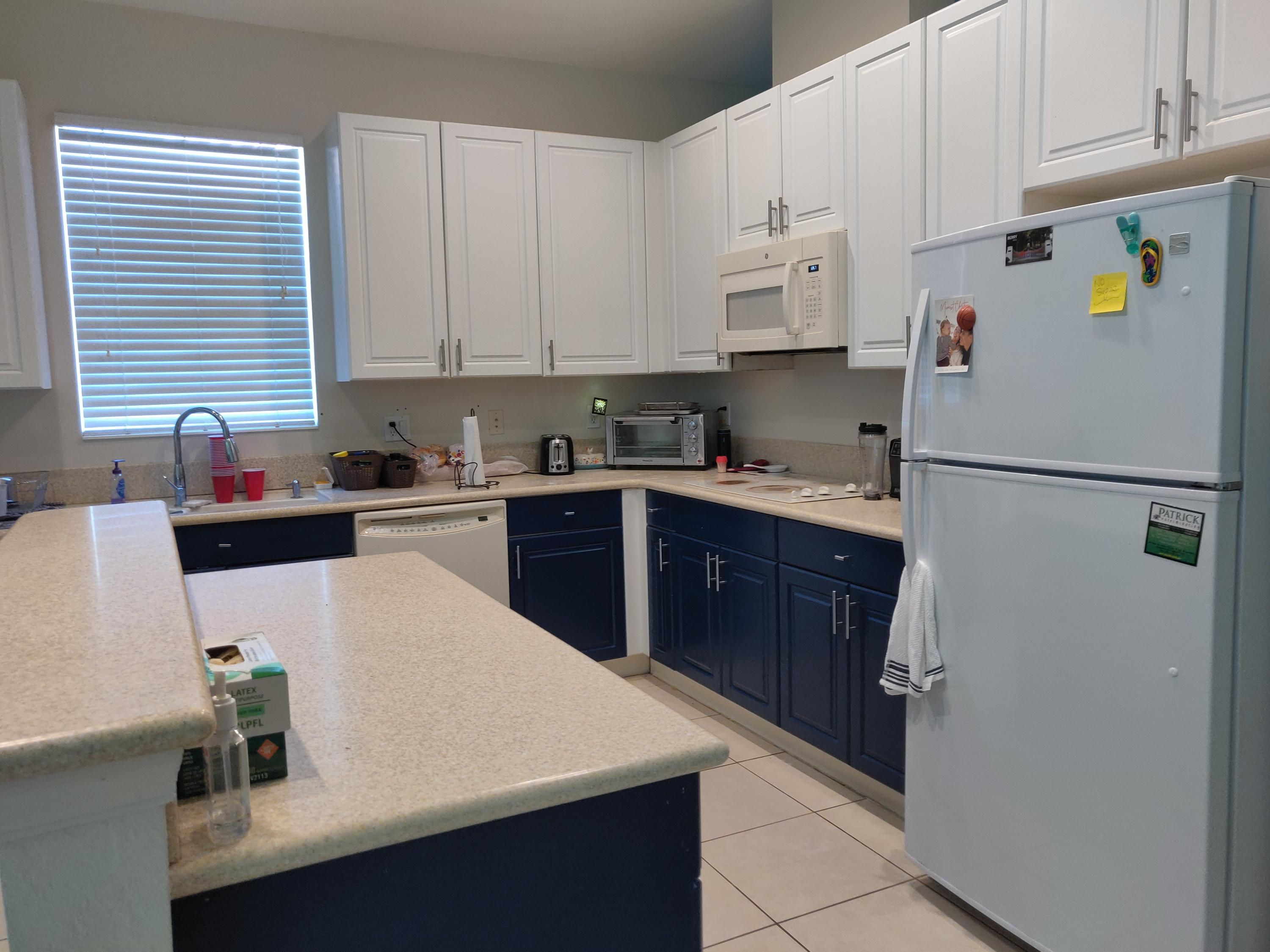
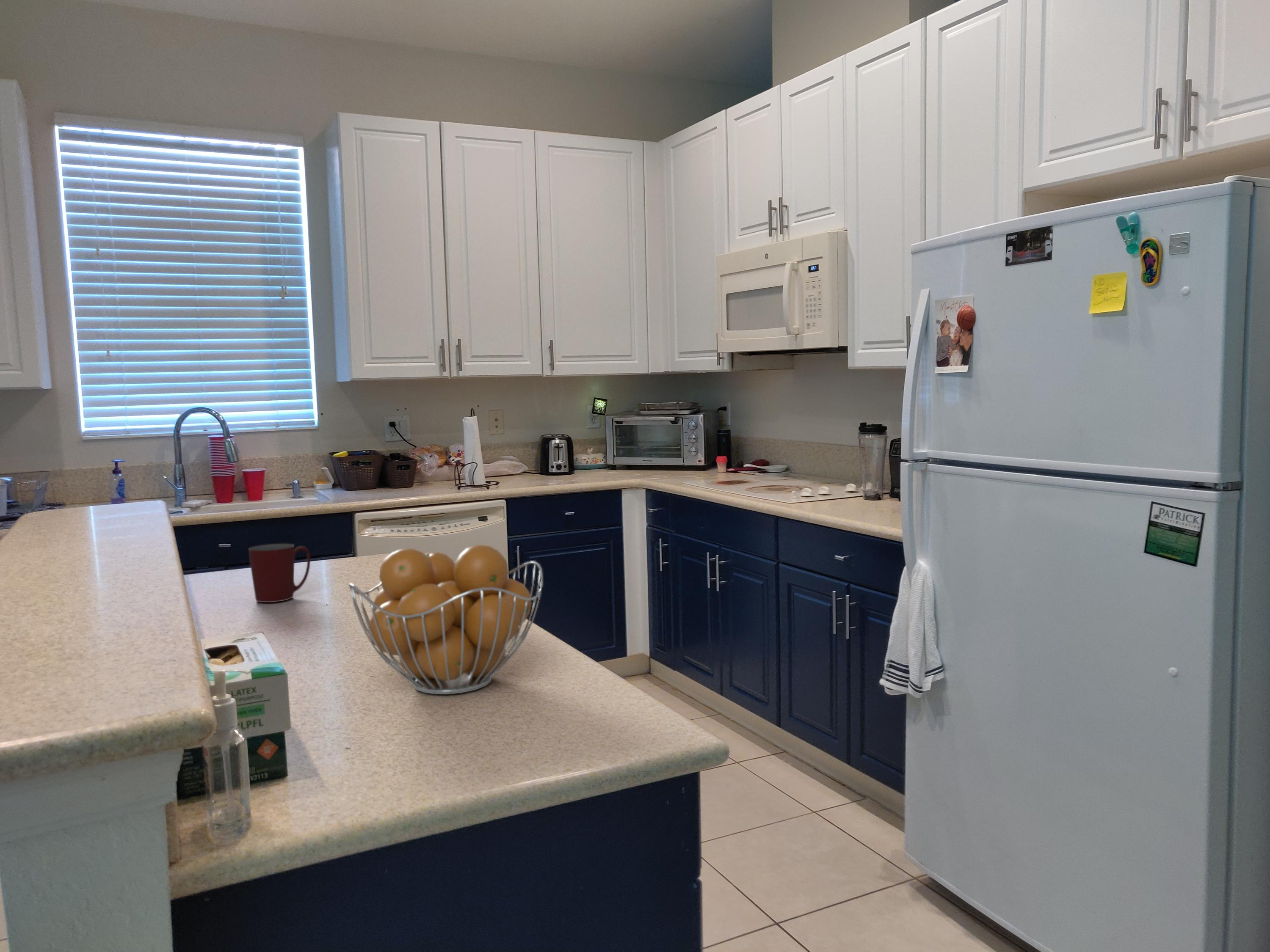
+ fruit basket [348,545,544,695]
+ mug [248,543,311,603]
